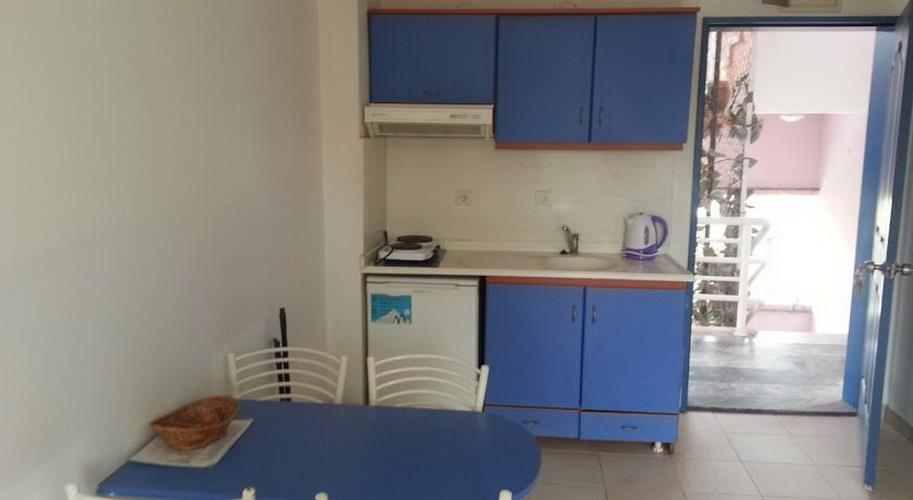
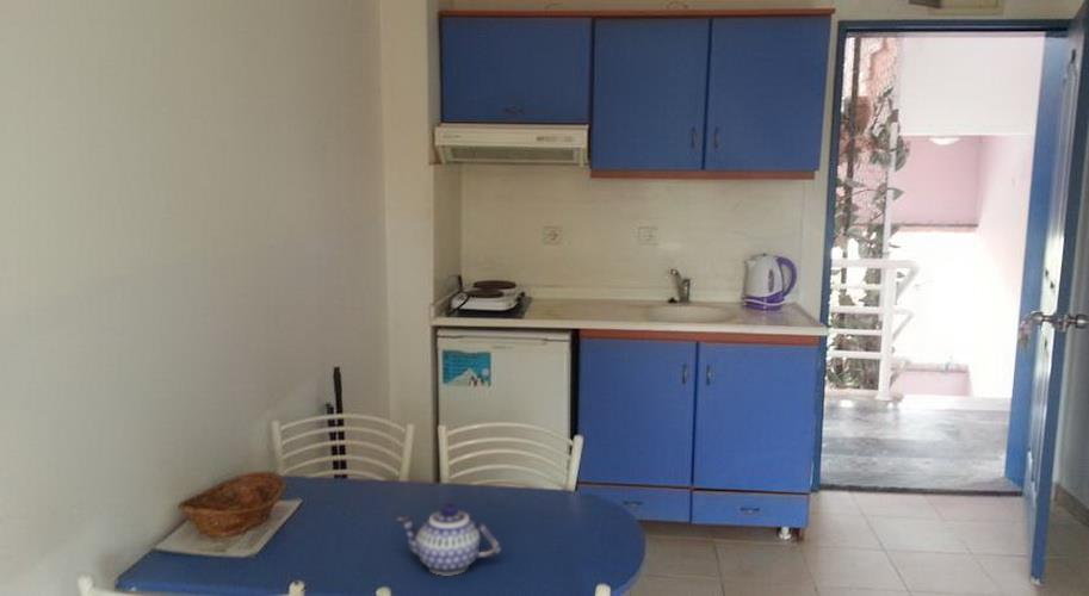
+ teapot [395,503,501,576]
